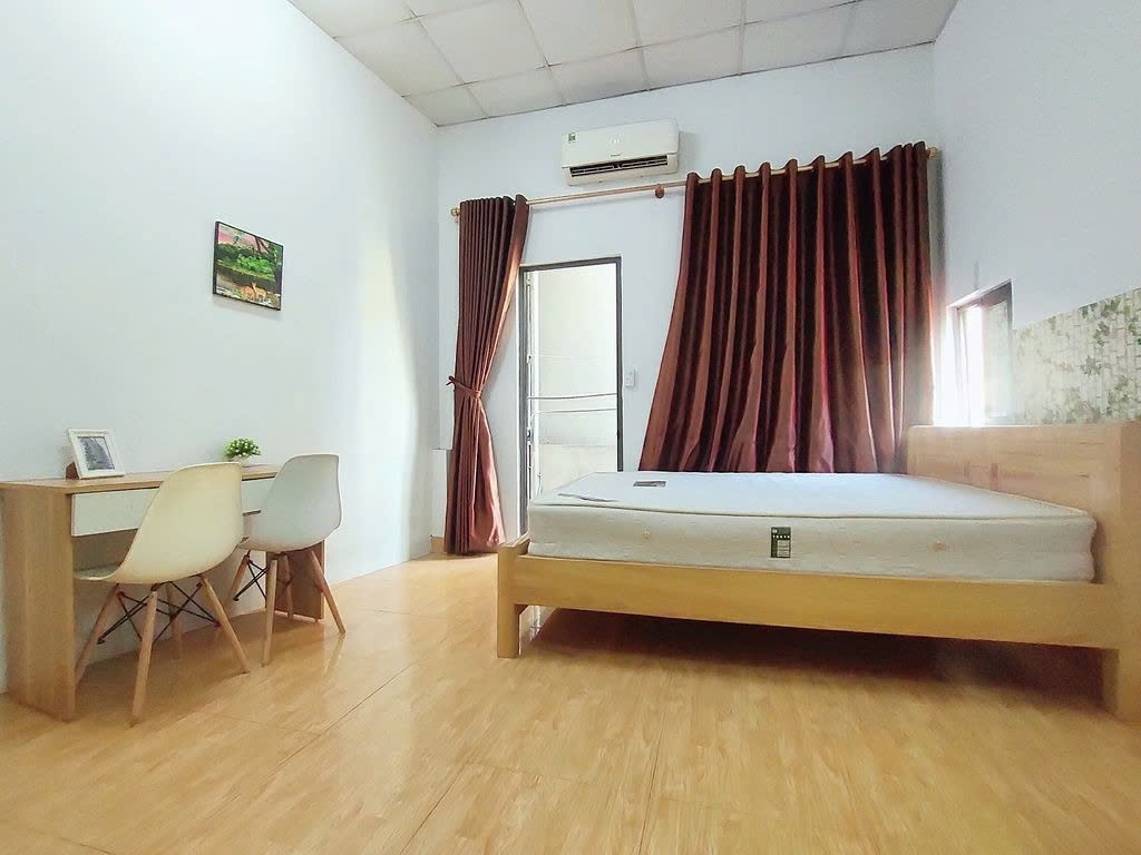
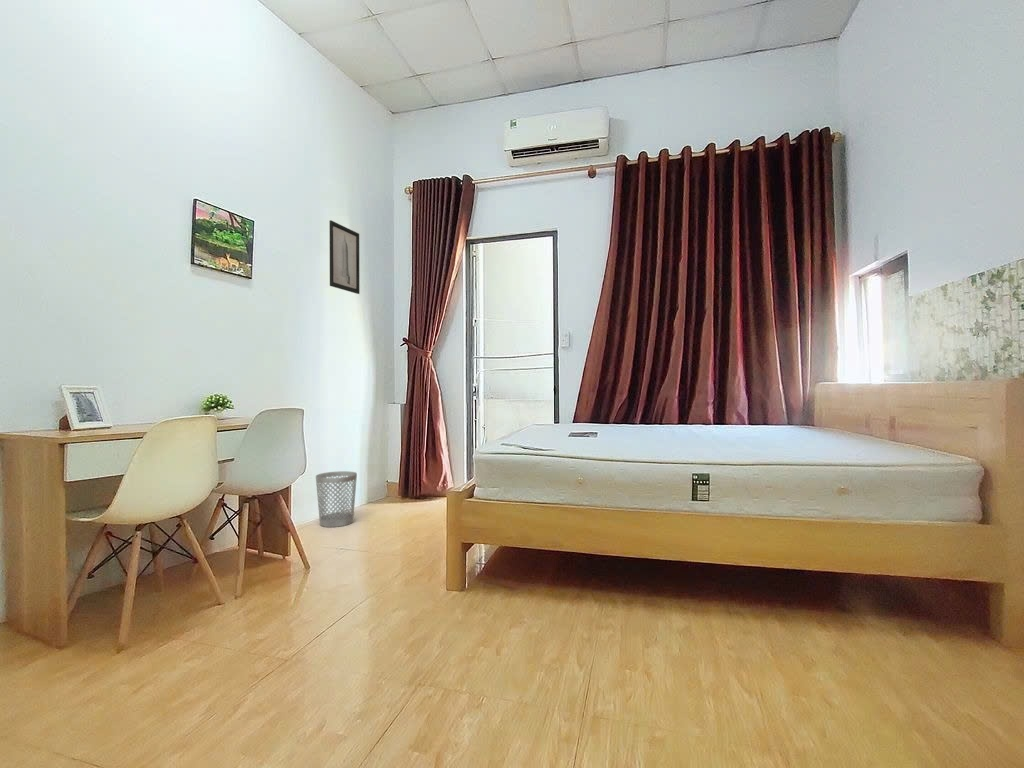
+ wastebasket [315,470,358,528]
+ wall art [328,219,360,295]
